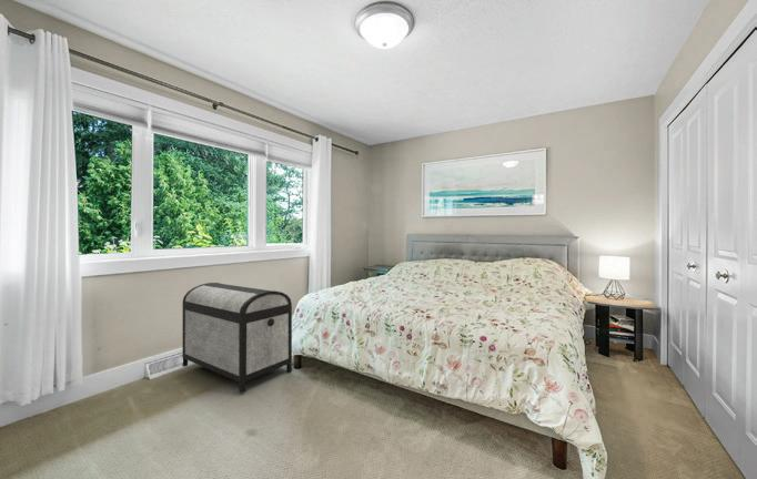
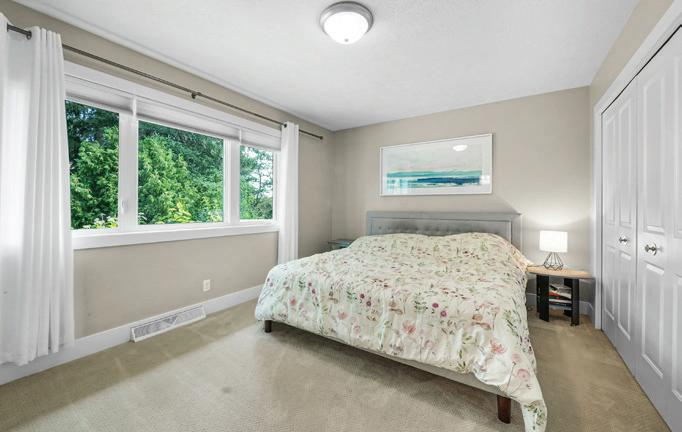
- storage chest [181,282,293,395]
